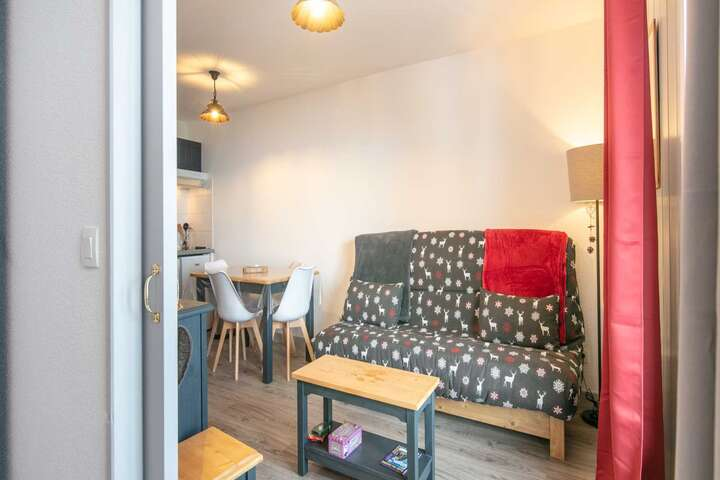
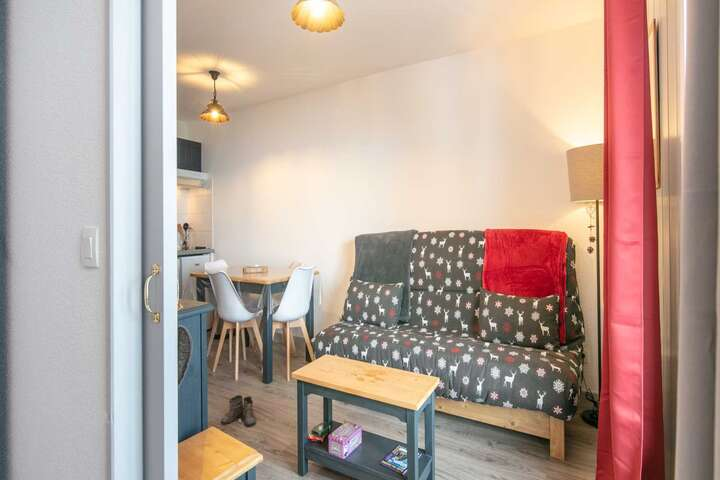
+ boots [220,394,260,427]
